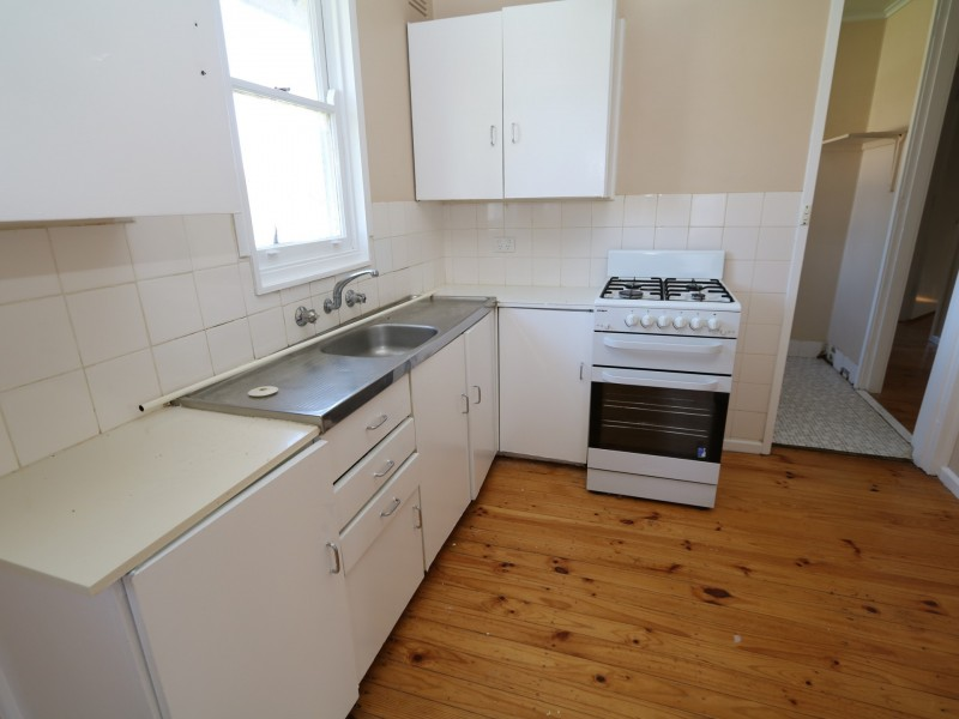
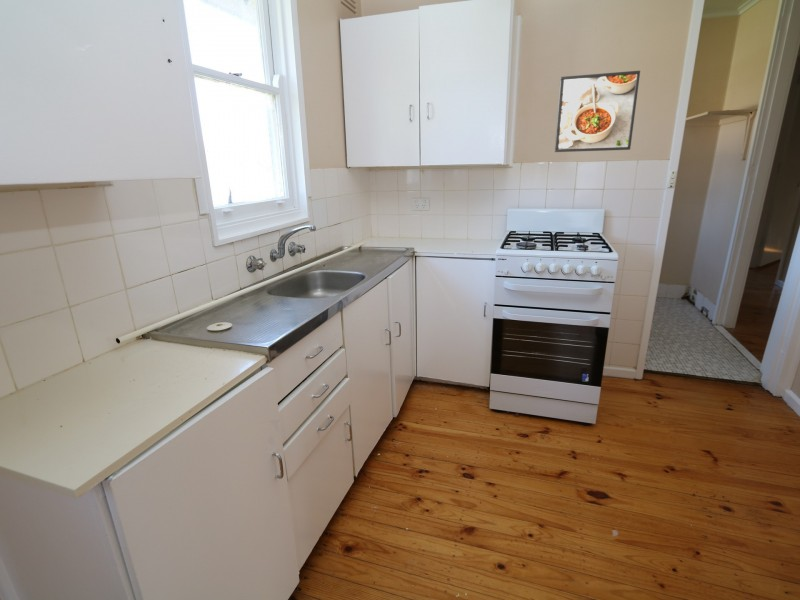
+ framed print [554,70,641,153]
